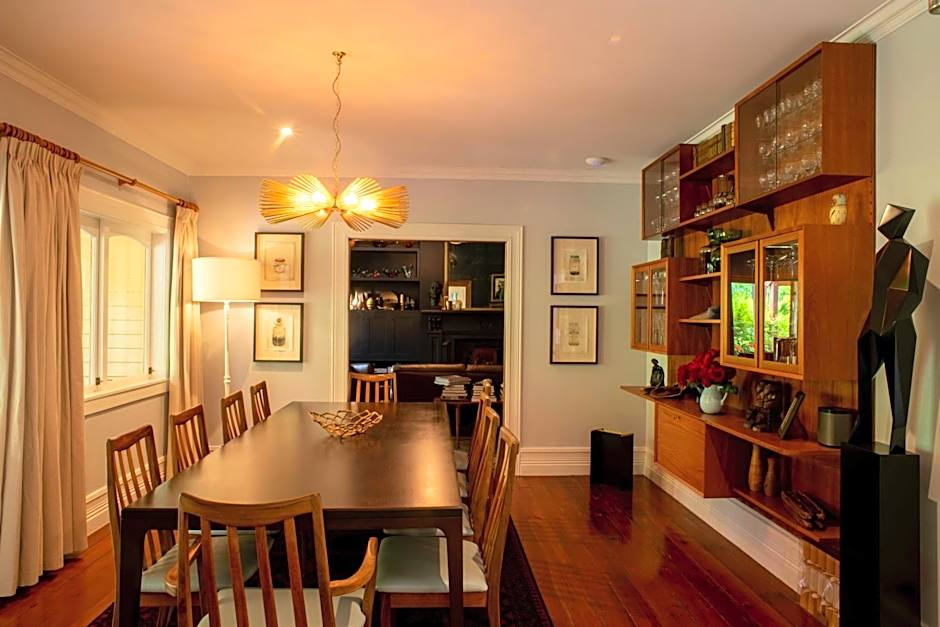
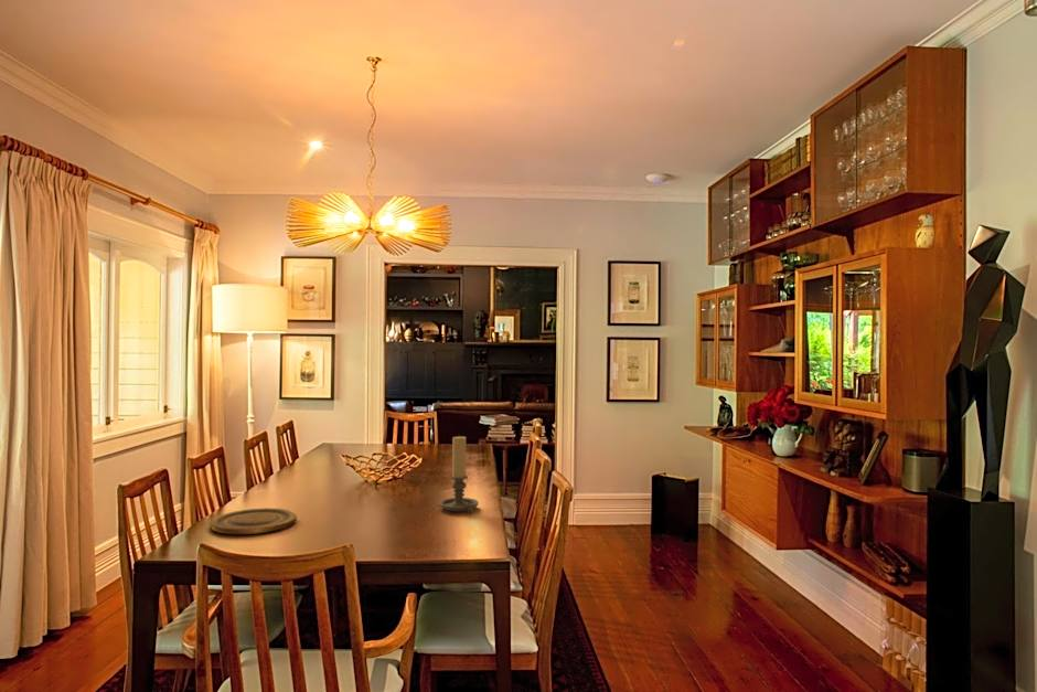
+ plate [209,507,298,535]
+ candle holder [438,435,480,514]
